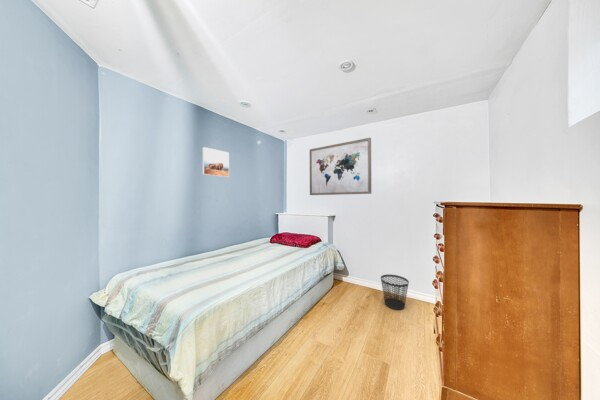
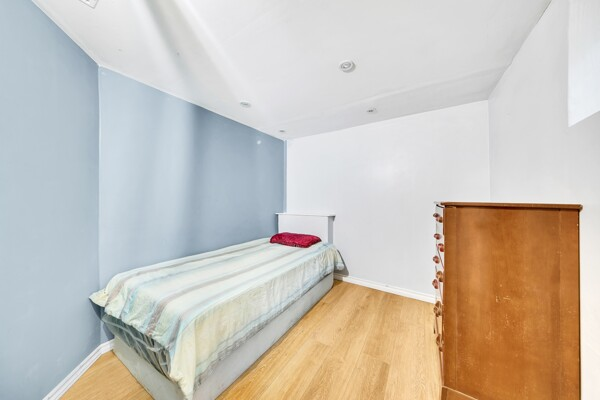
- wall art [309,137,372,196]
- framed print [201,146,230,178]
- wastebasket [380,274,410,311]
